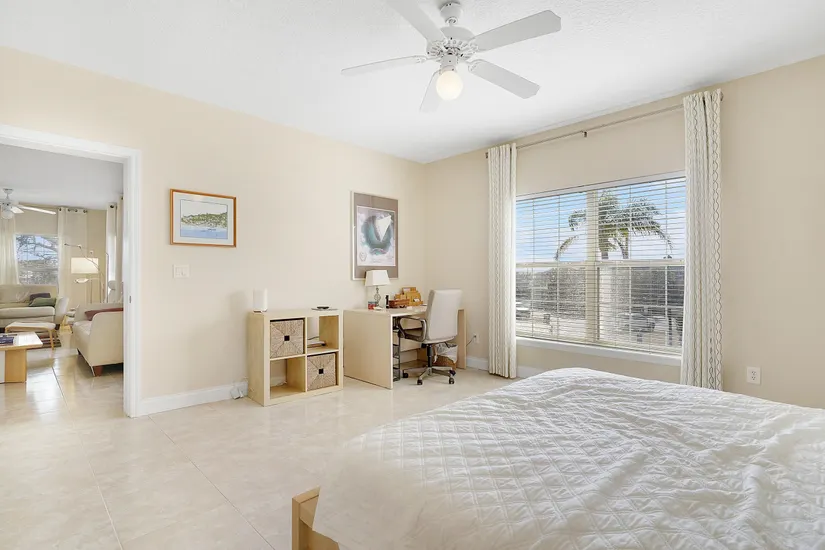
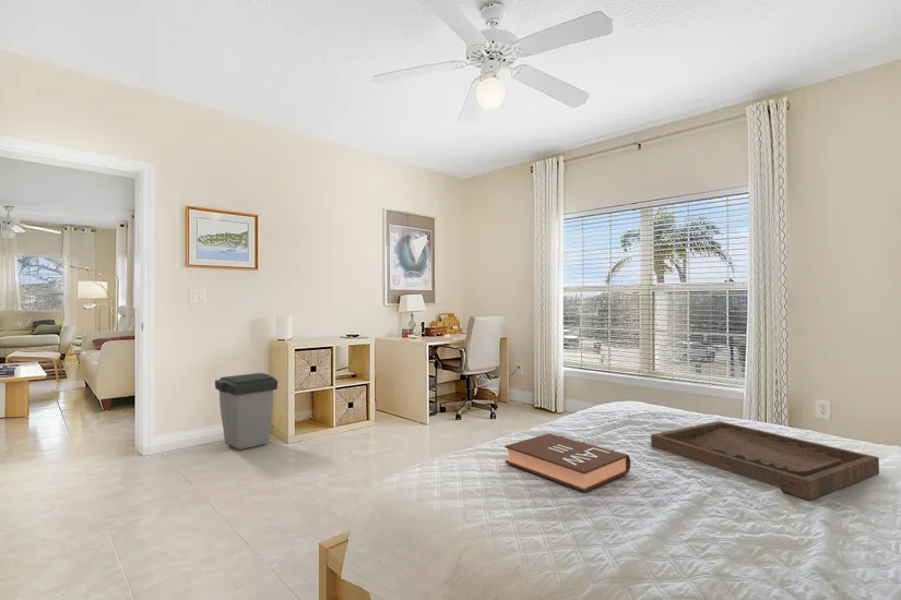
+ trash can [214,372,278,451]
+ book [503,433,631,493]
+ tray [650,420,880,502]
